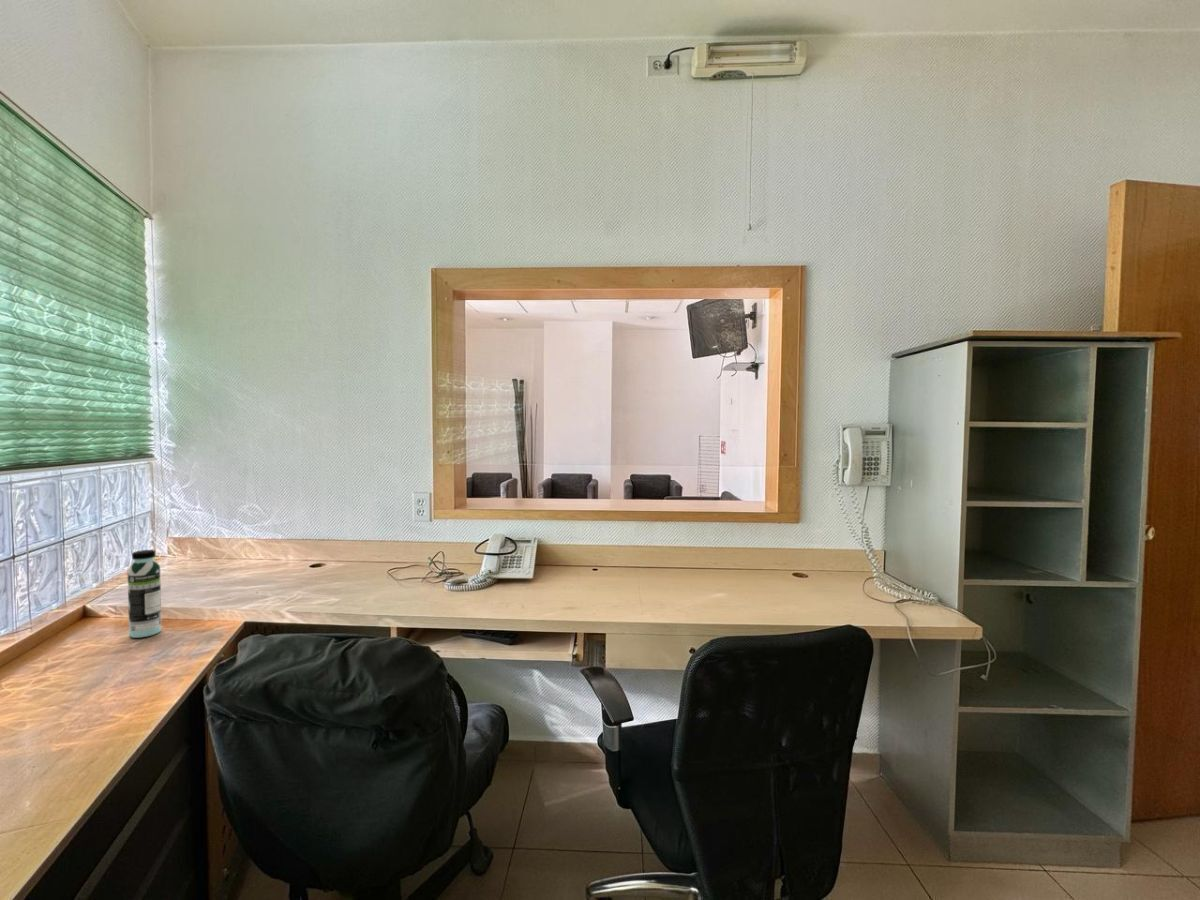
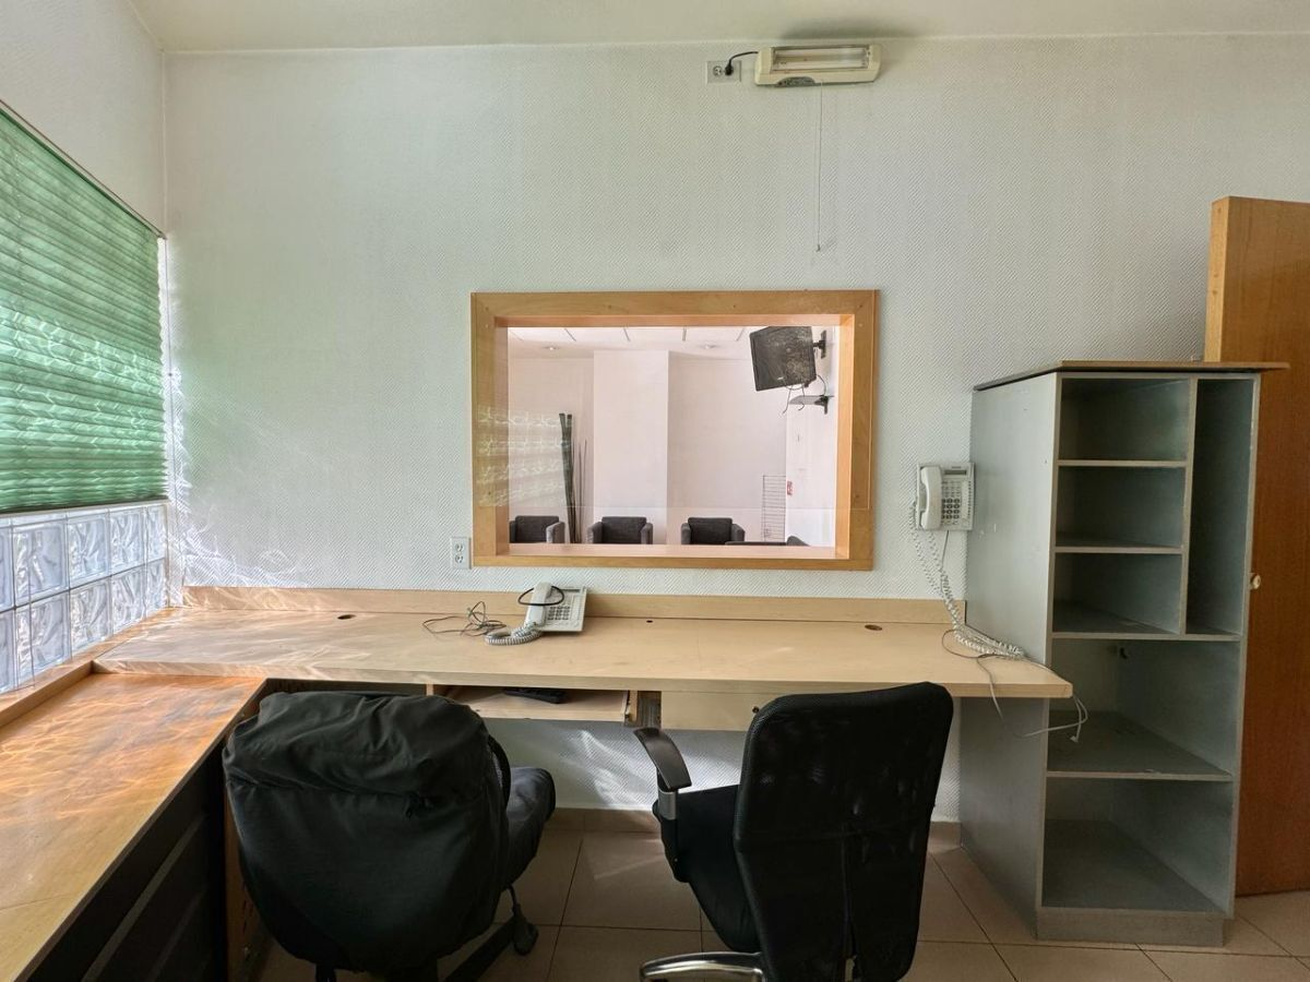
- water bottle [127,549,162,639]
